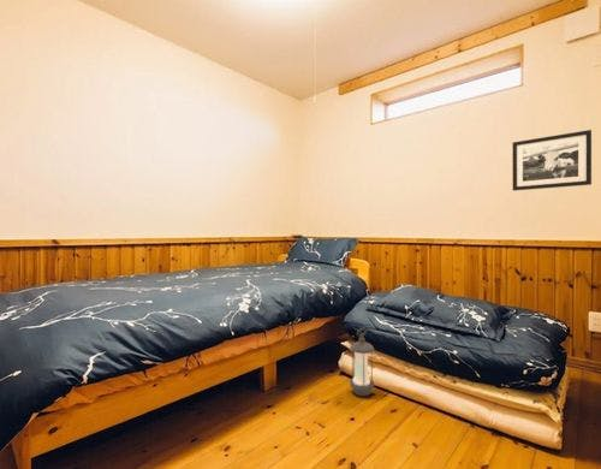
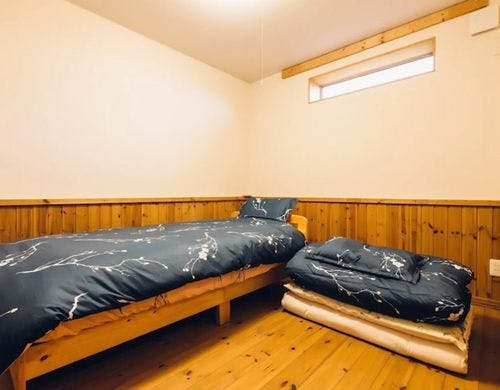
- lantern [349,326,375,397]
- picture frame [511,129,593,191]
